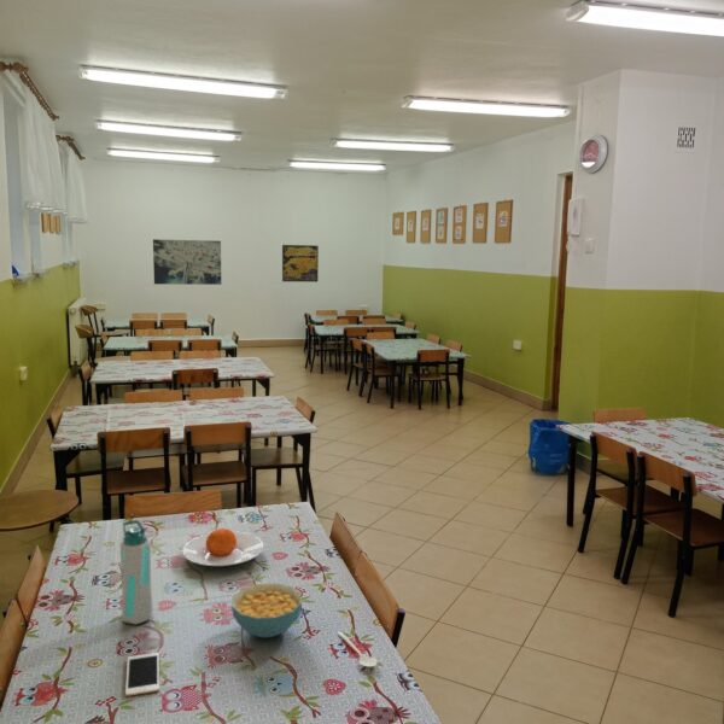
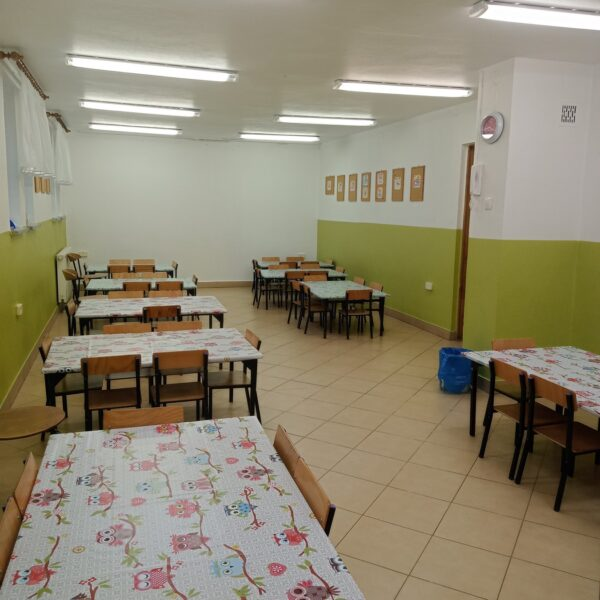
- cell phone [124,652,160,697]
- cereal bowl [230,582,303,638]
- plate [181,527,265,567]
- stirrer [337,631,379,667]
- water bottle [119,519,154,625]
- wall art [152,238,222,286]
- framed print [281,244,320,284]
